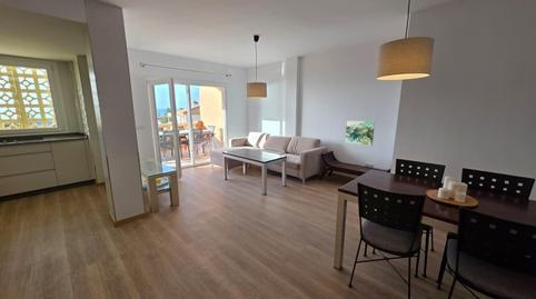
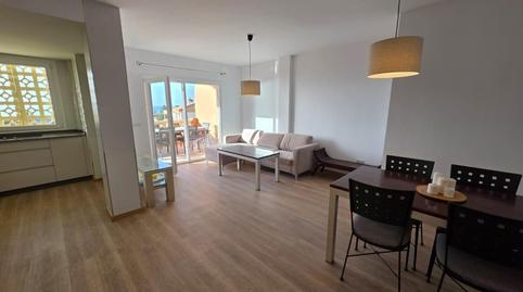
- wall art [345,120,376,147]
